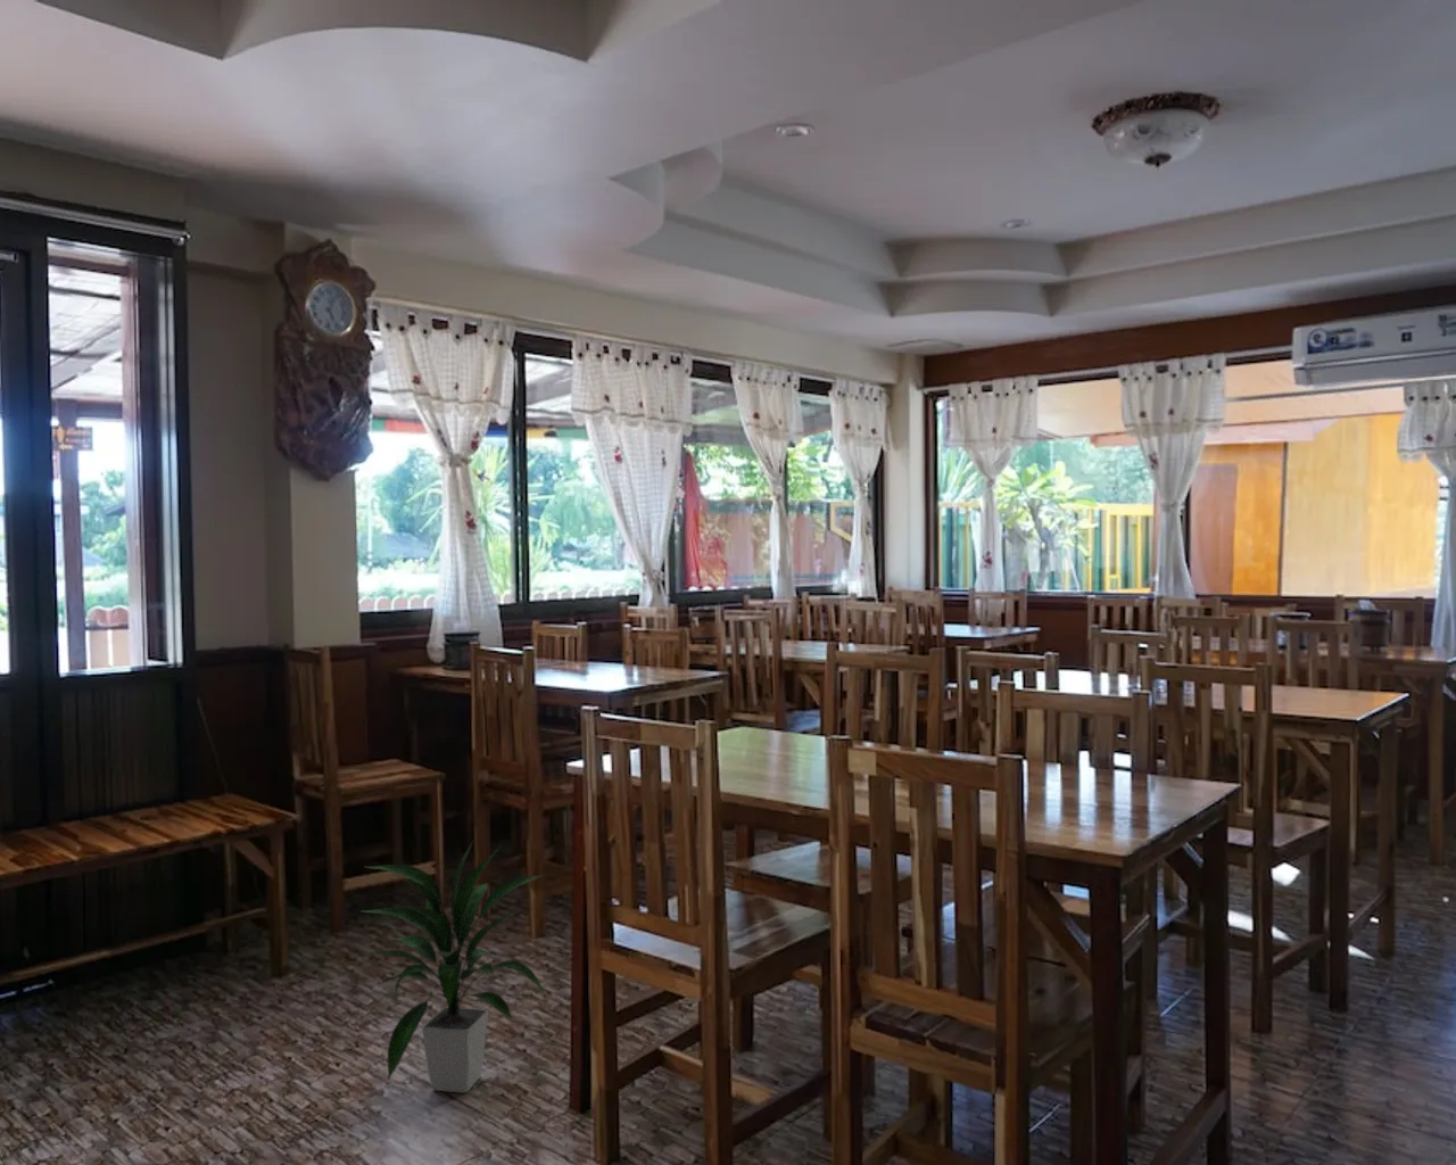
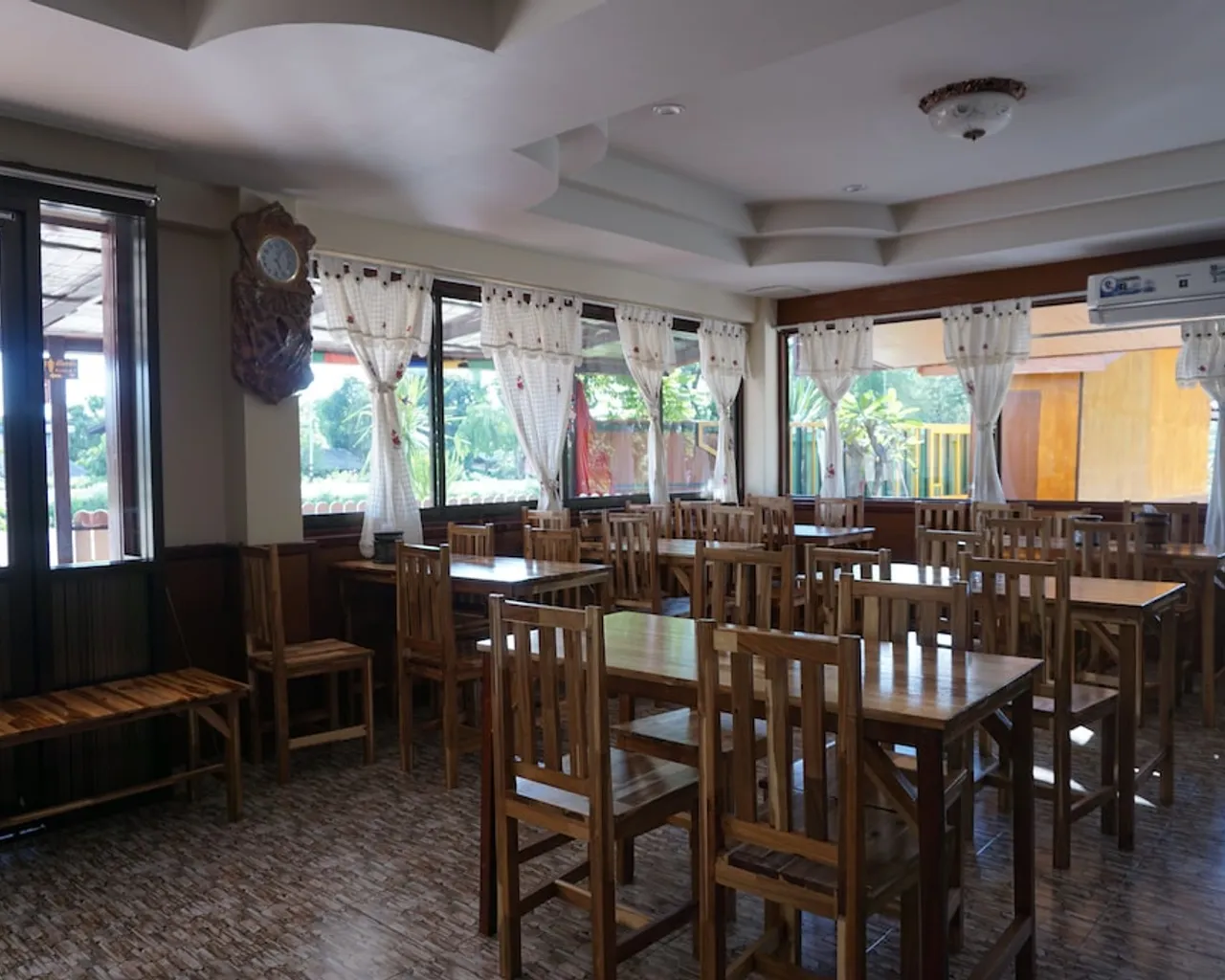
- indoor plant [361,837,549,1095]
